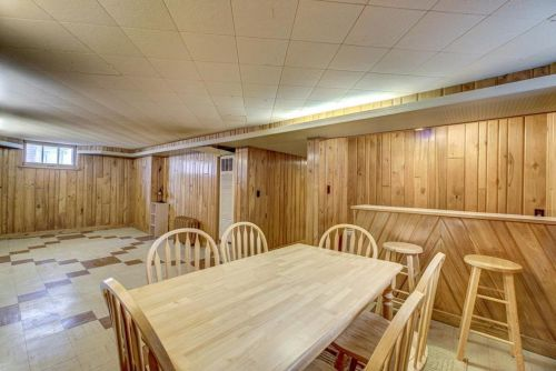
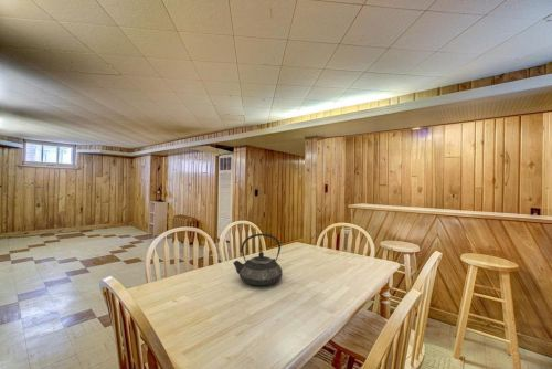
+ teapot [232,233,284,286]
